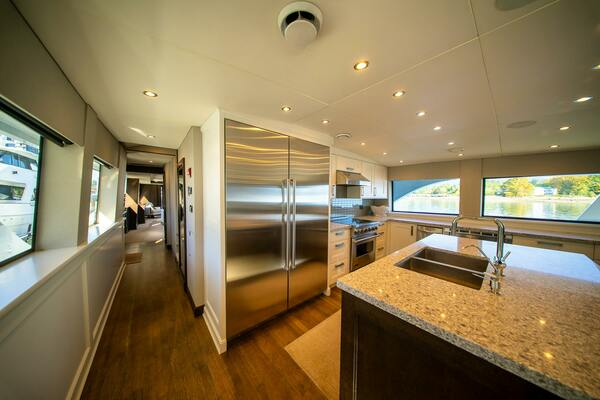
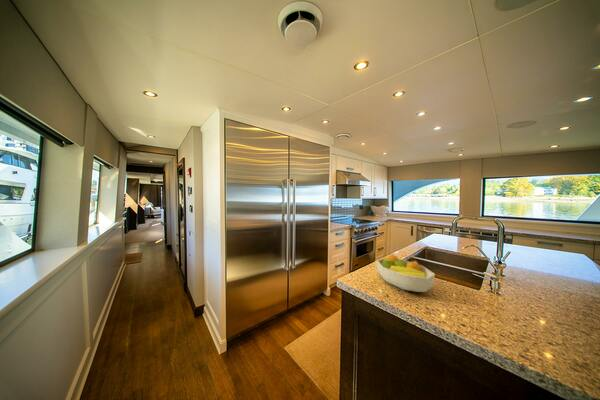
+ fruit bowl [375,253,436,293]
